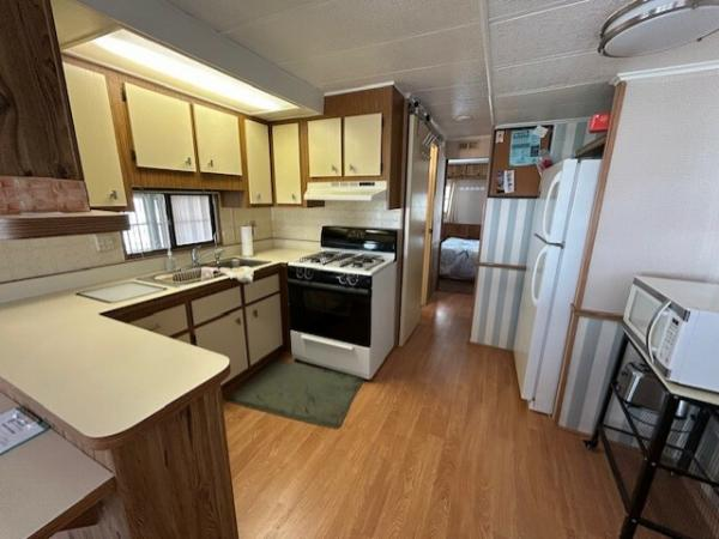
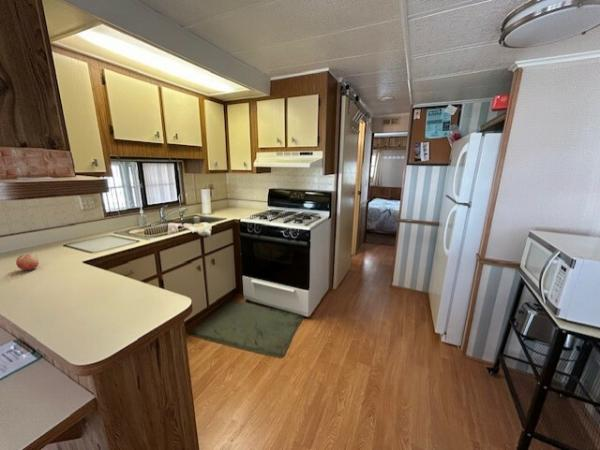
+ fruit [15,253,40,271]
